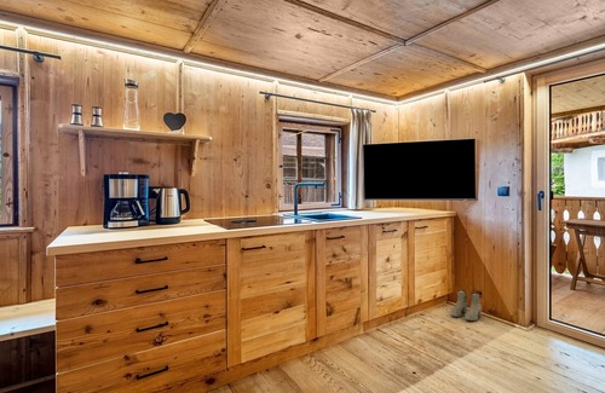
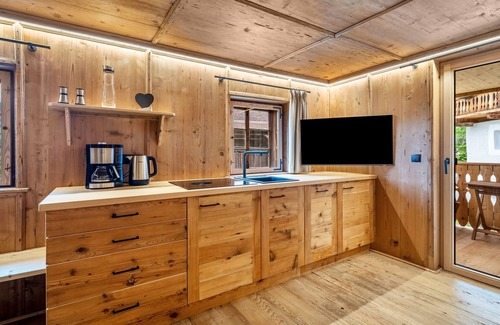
- boots [450,289,483,322]
